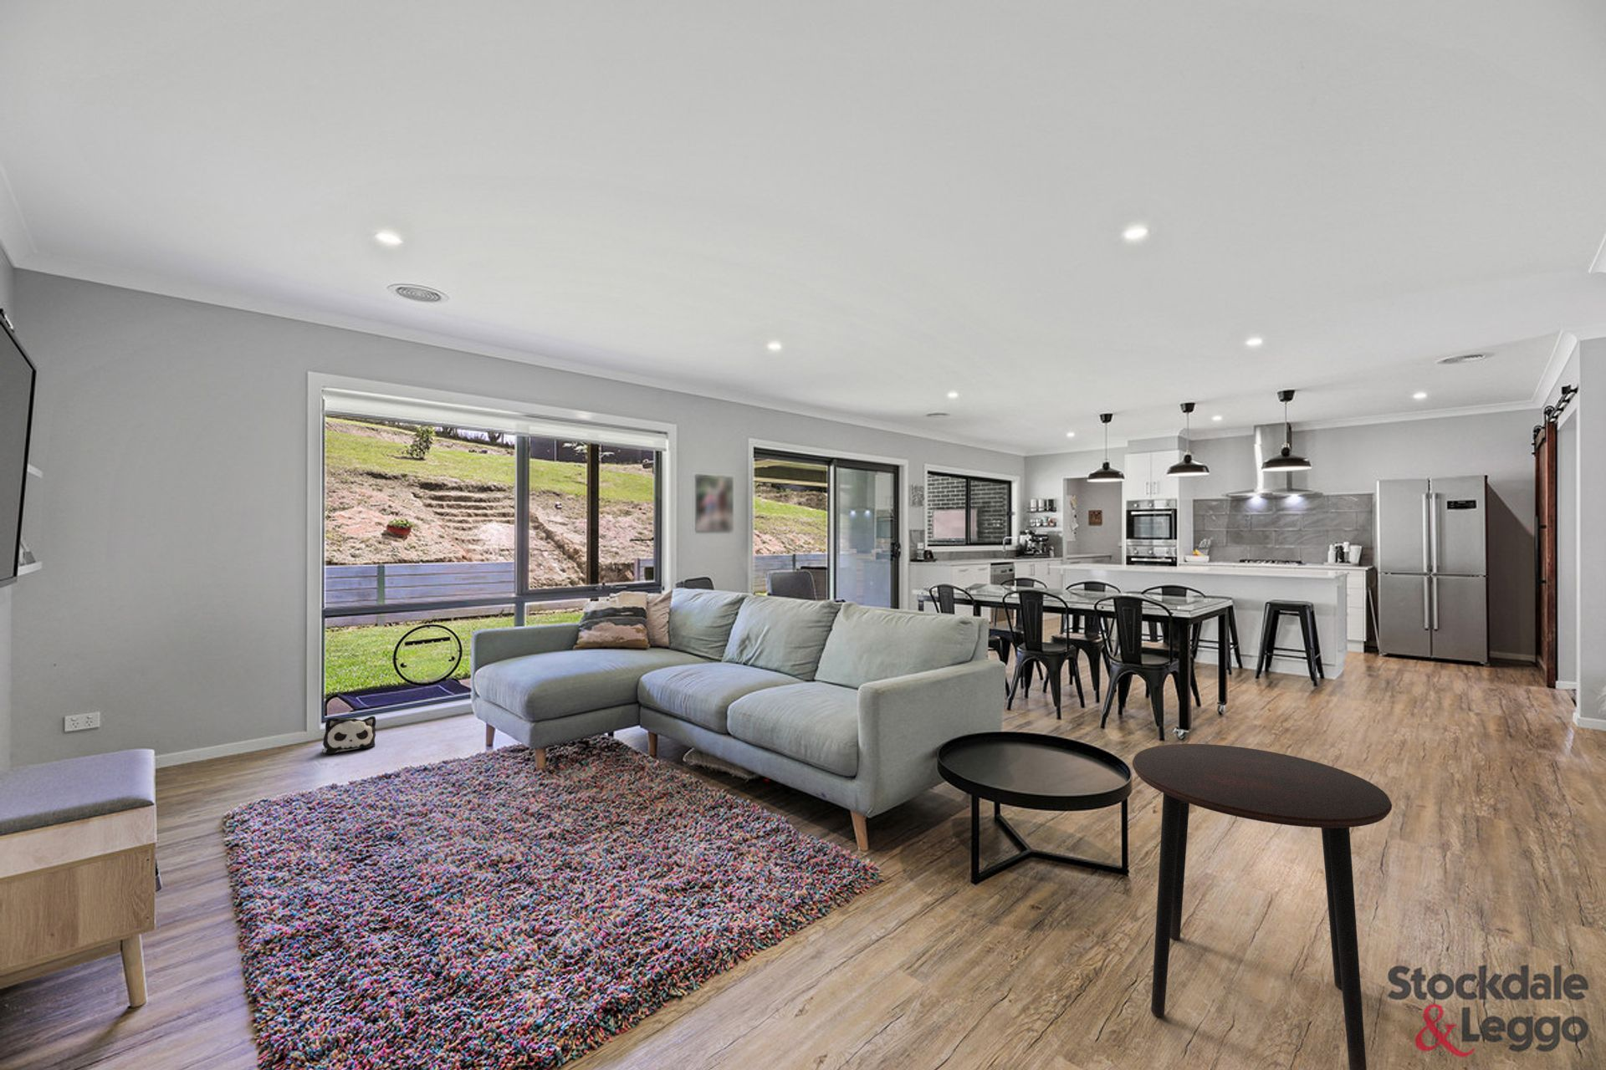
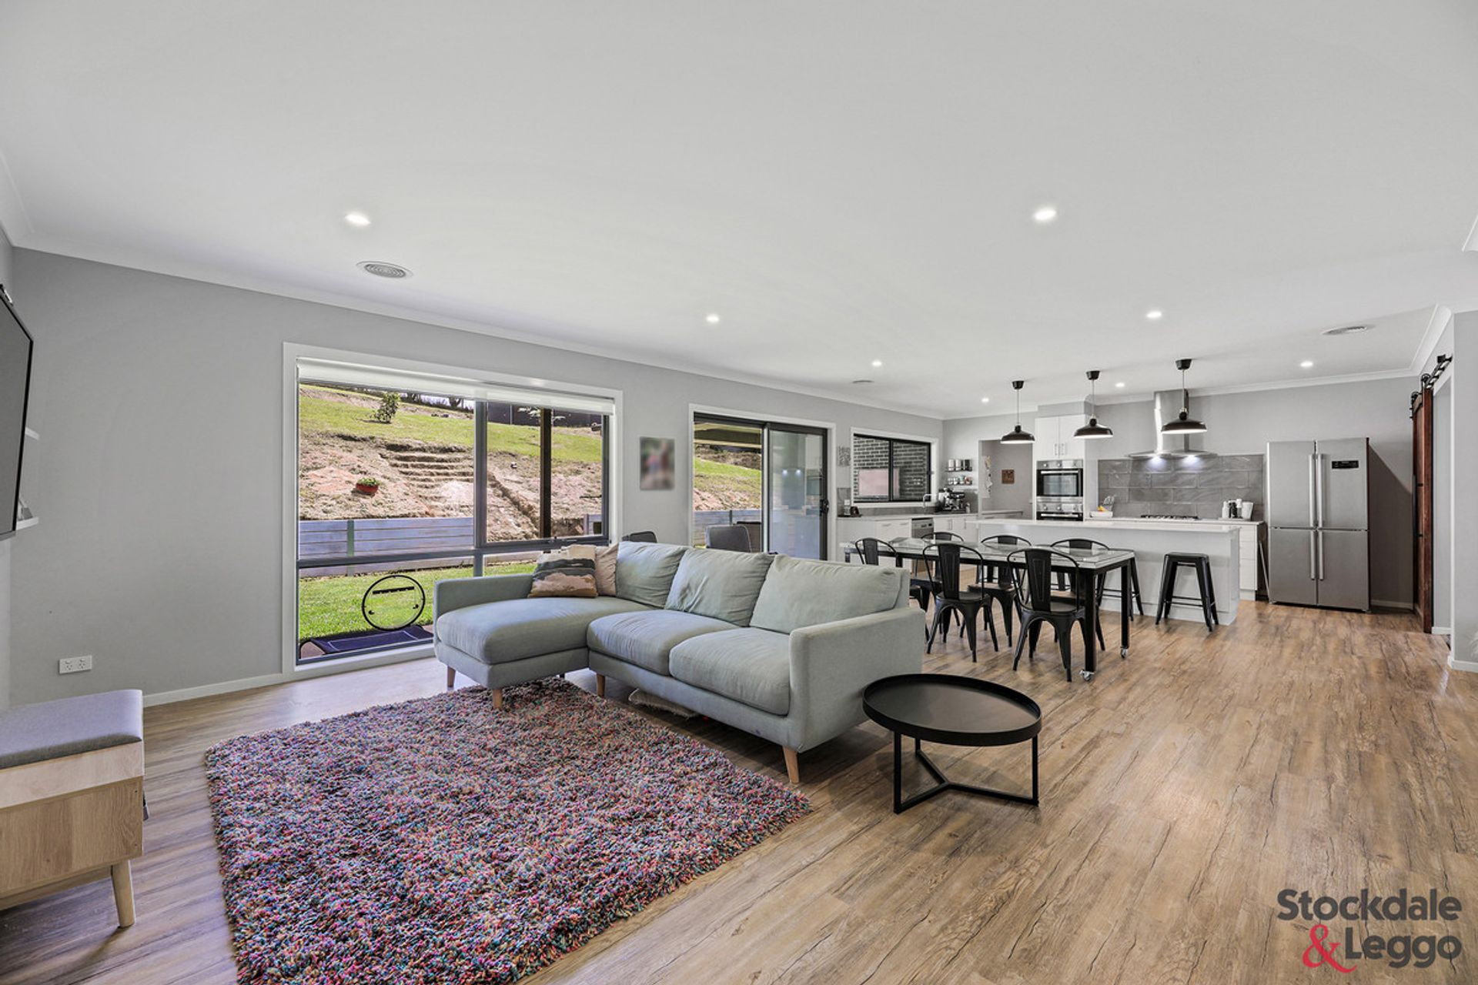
- plush toy [321,715,376,755]
- side table [1132,743,1393,1070]
